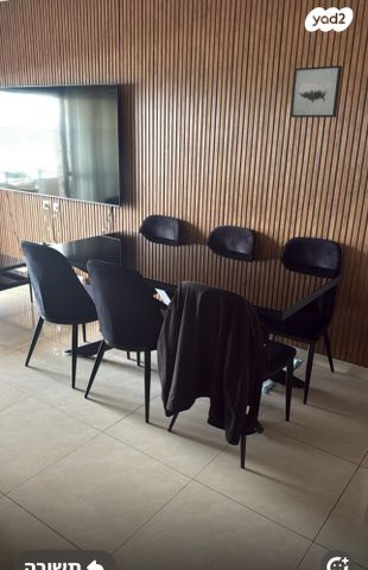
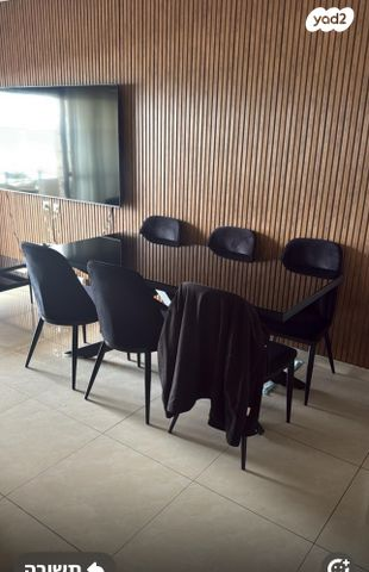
- wall art [290,64,343,119]
